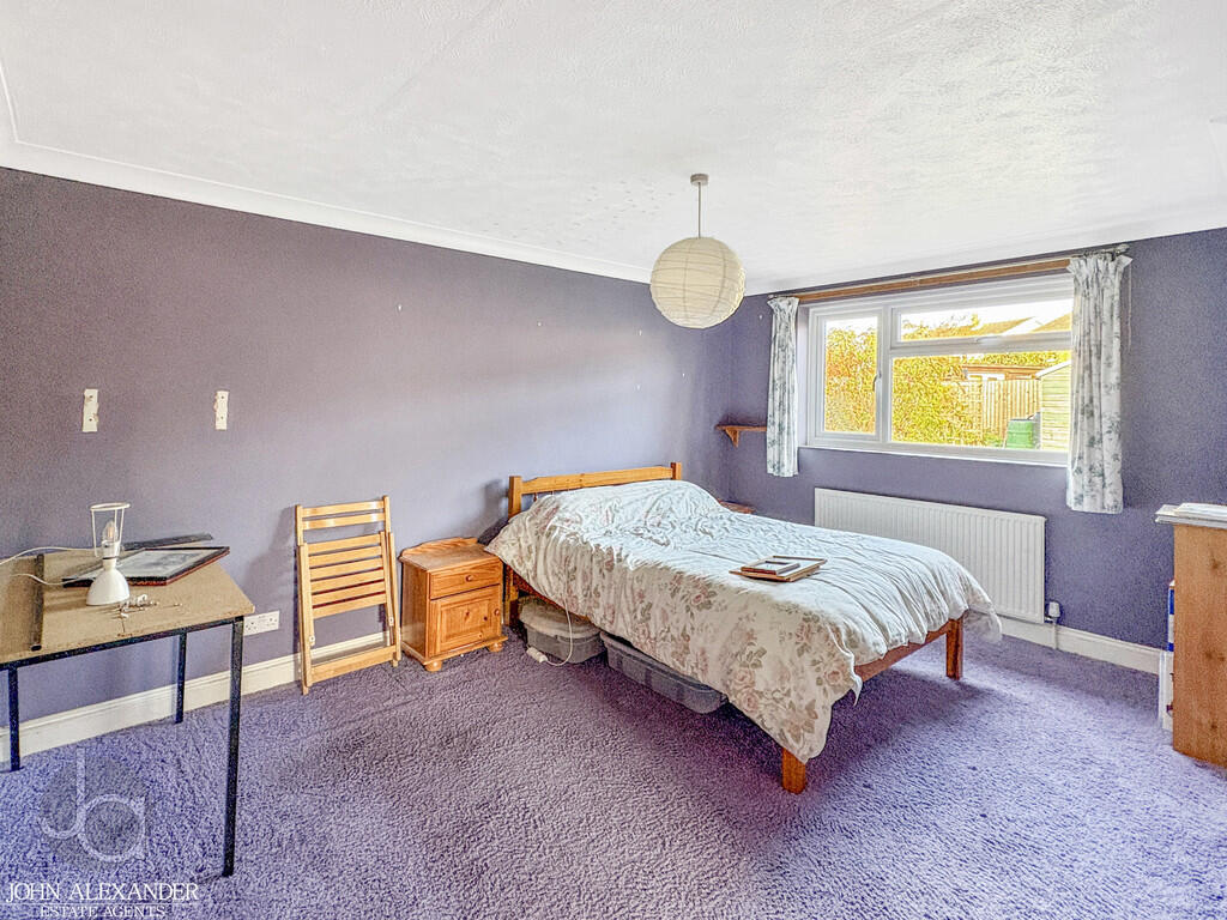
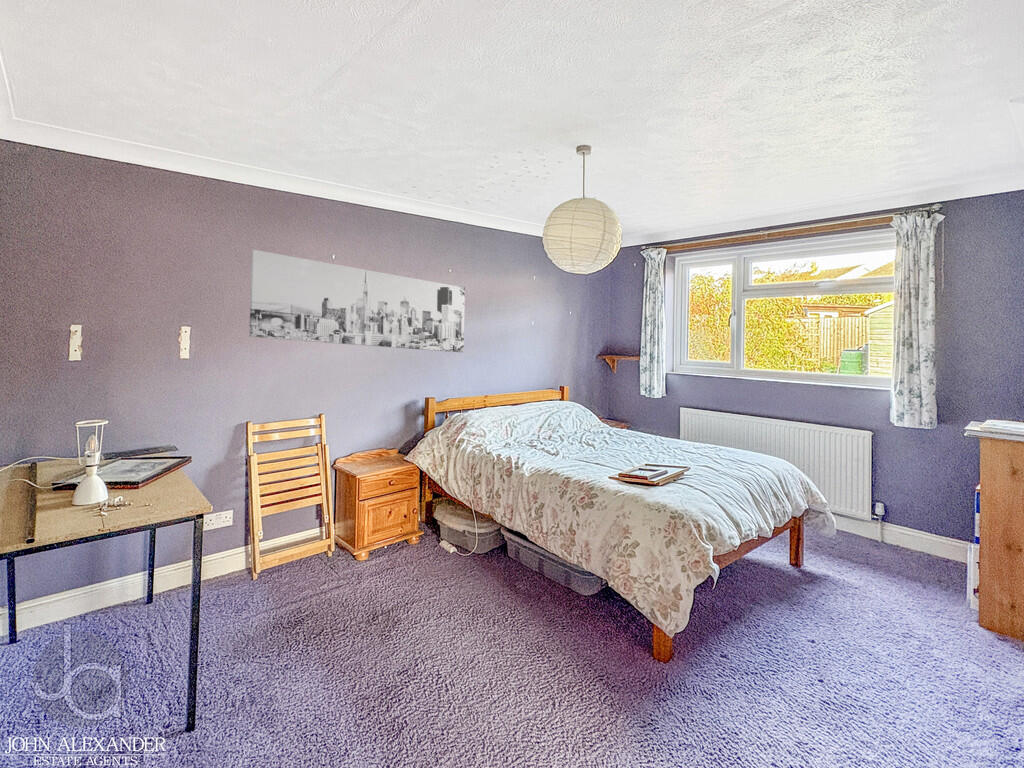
+ wall art [248,249,466,354]
